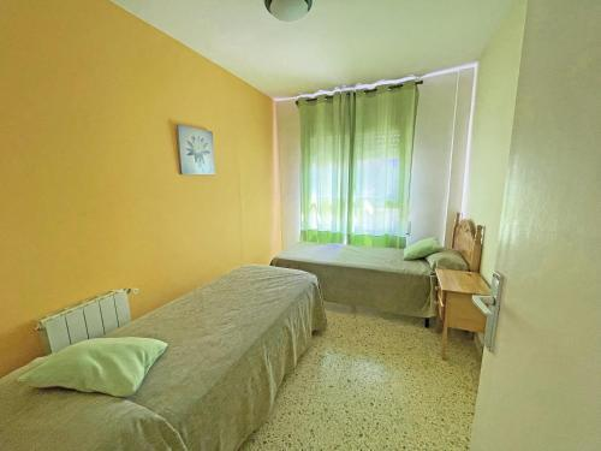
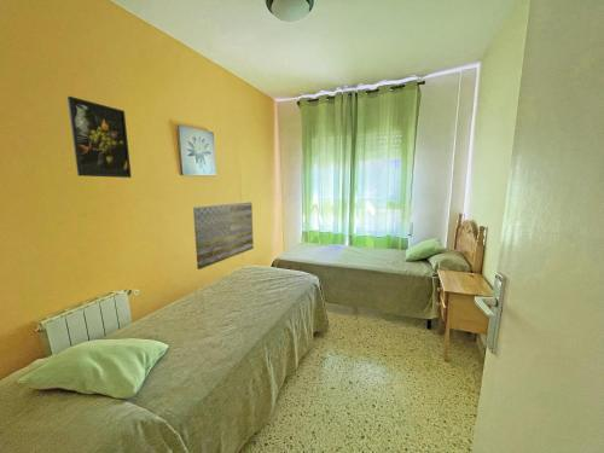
+ wall art [192,201,255,271]
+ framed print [66,95,133,179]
